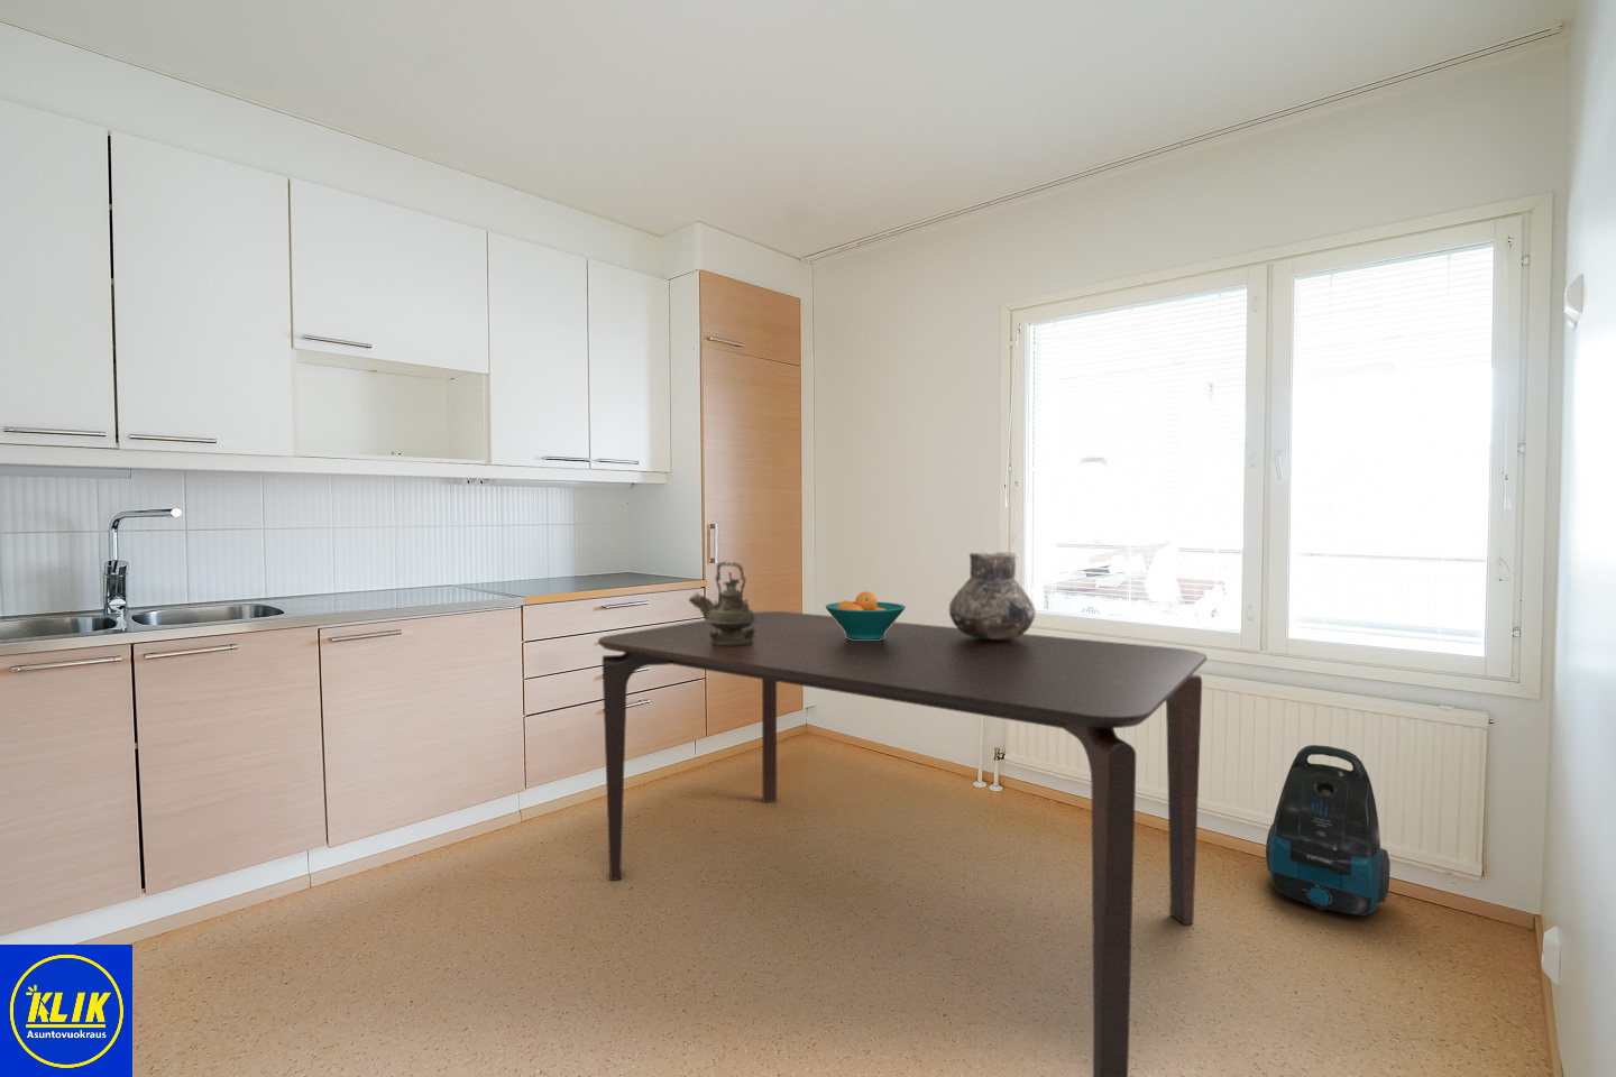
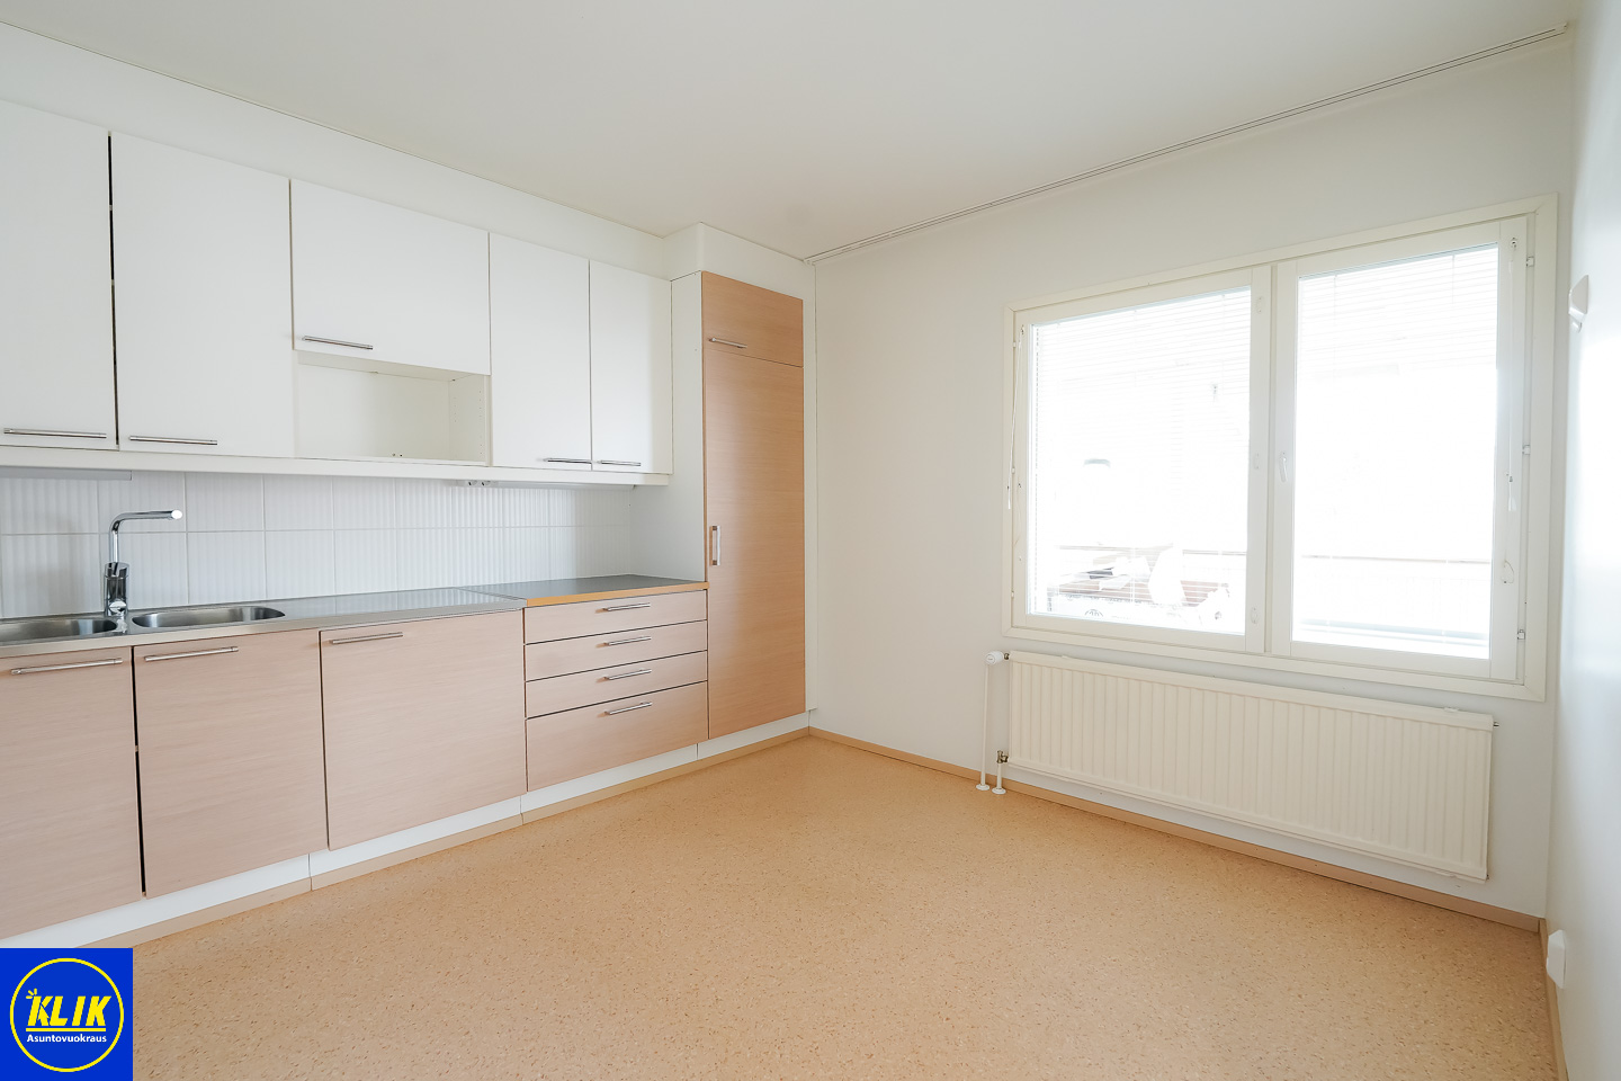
- dining table [598,611,1207,1077]
- vacuum cleaner [1265,744,1391,917]
- fruit bowl [825,590,907,639]
- vase [949,551,1036,639]
- teapot [688,561,758,647]
